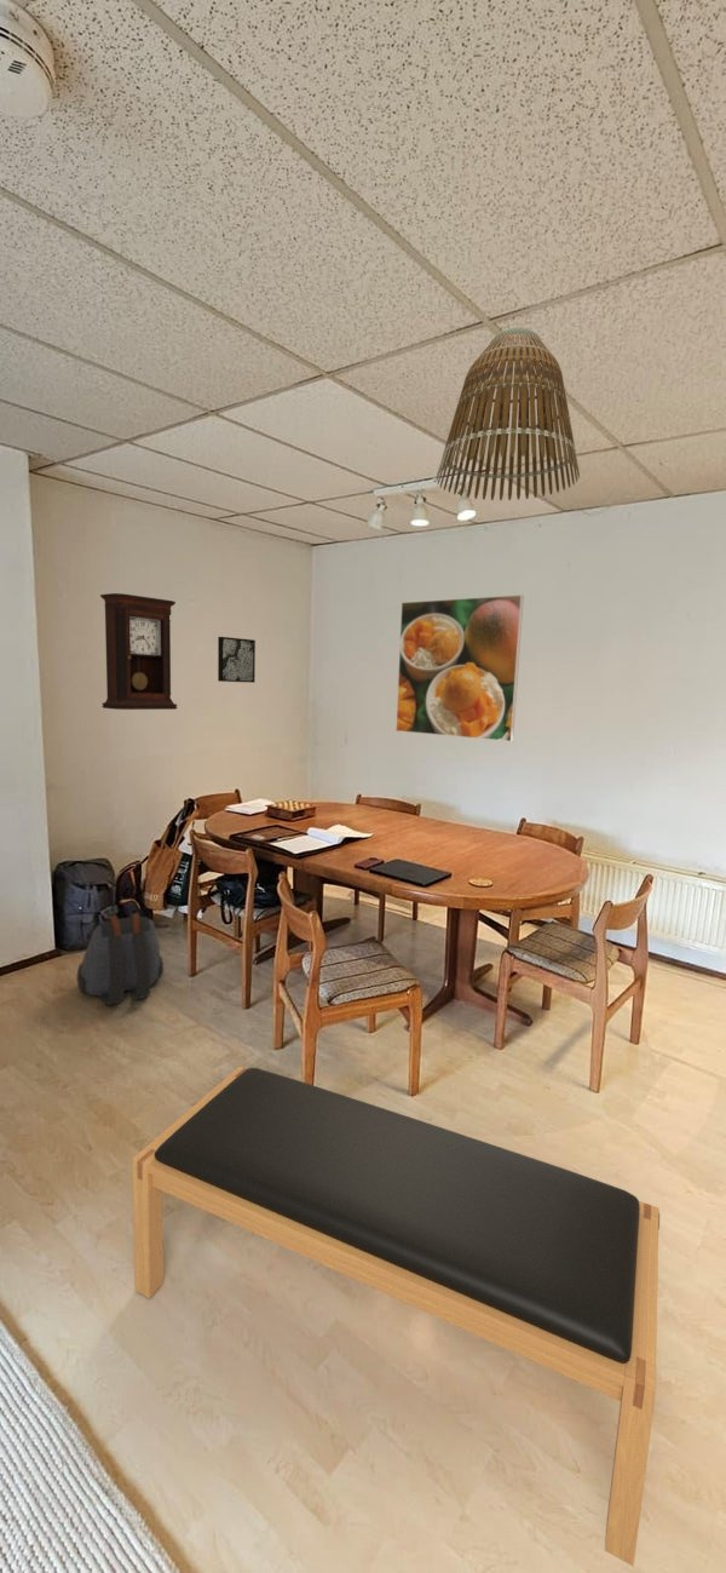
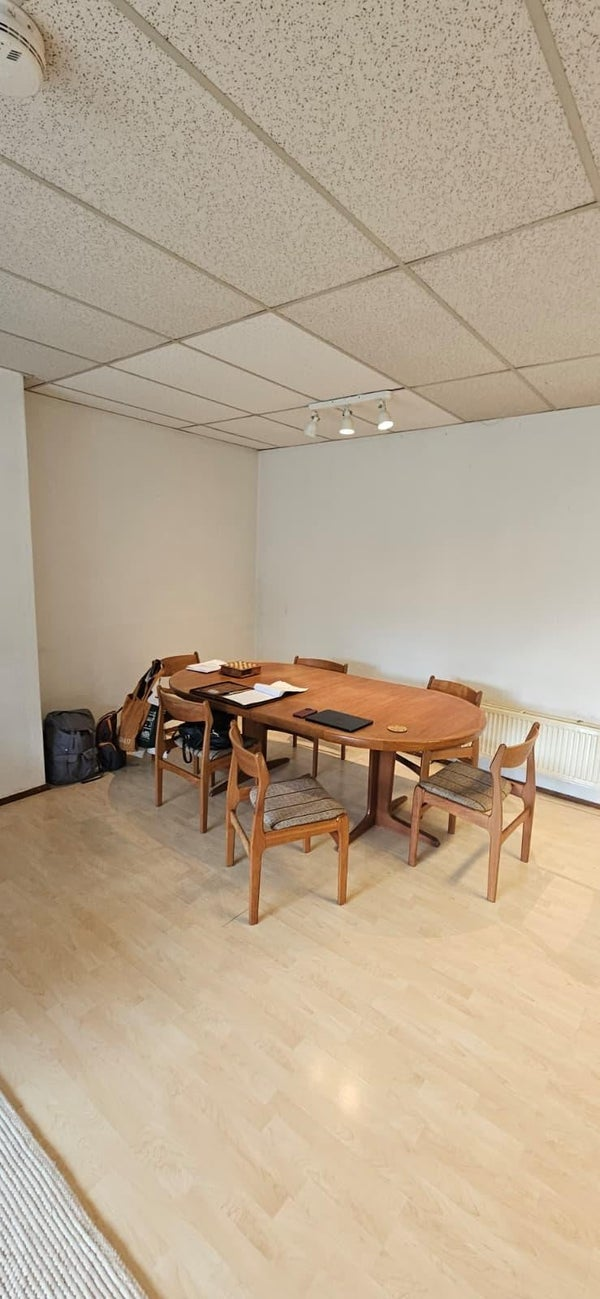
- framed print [394,593,525,742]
- backpack [76,912,165,1006]
- wall art [217,636,257,684]
- bench [131,1066,661,1567]
- pendulum clock [99,592,178,711]
- lamp shade [434,327,581,501]
